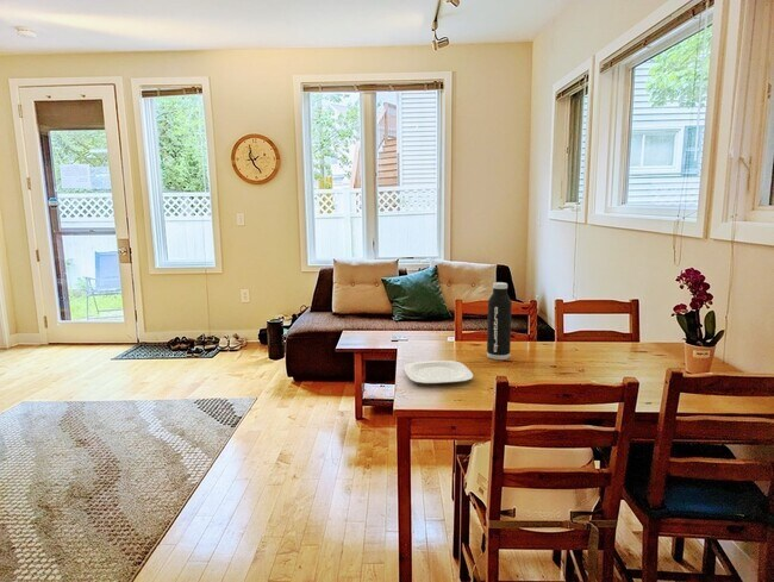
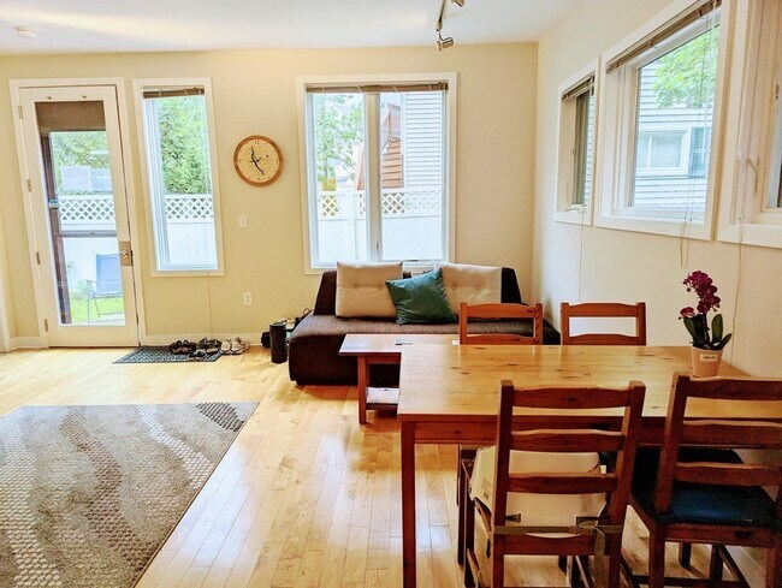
- plate [402,359,475,386]
- water bottle [486,281,513,361]
